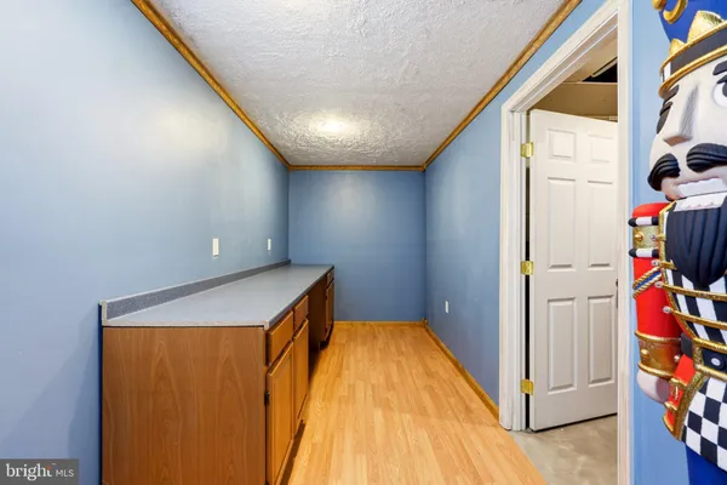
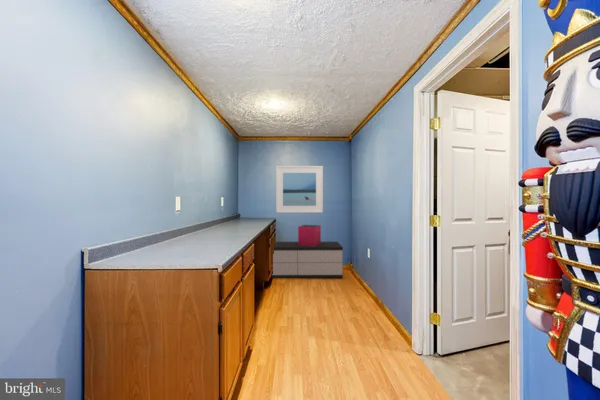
+ storage bench [270,241,344,279]
+ storage bin [297,224,322,246]
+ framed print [275,165,324,214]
